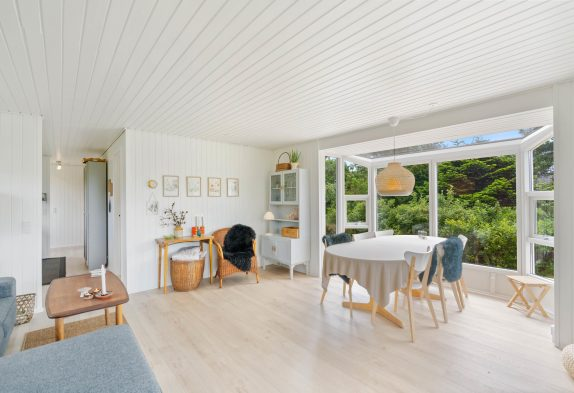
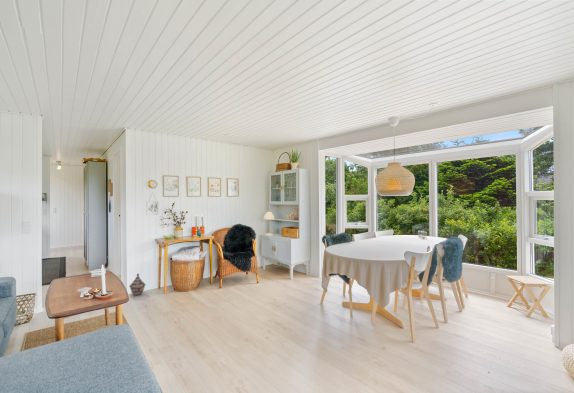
+ woven basket [128,273,147,296]
